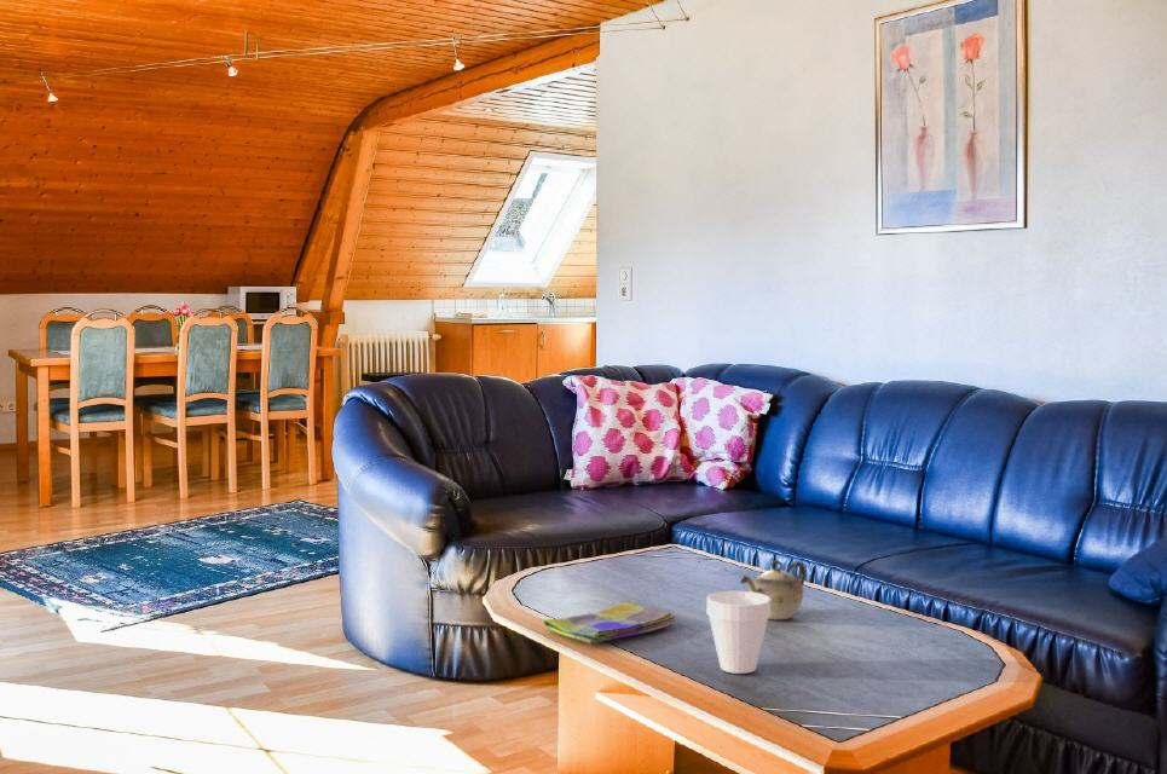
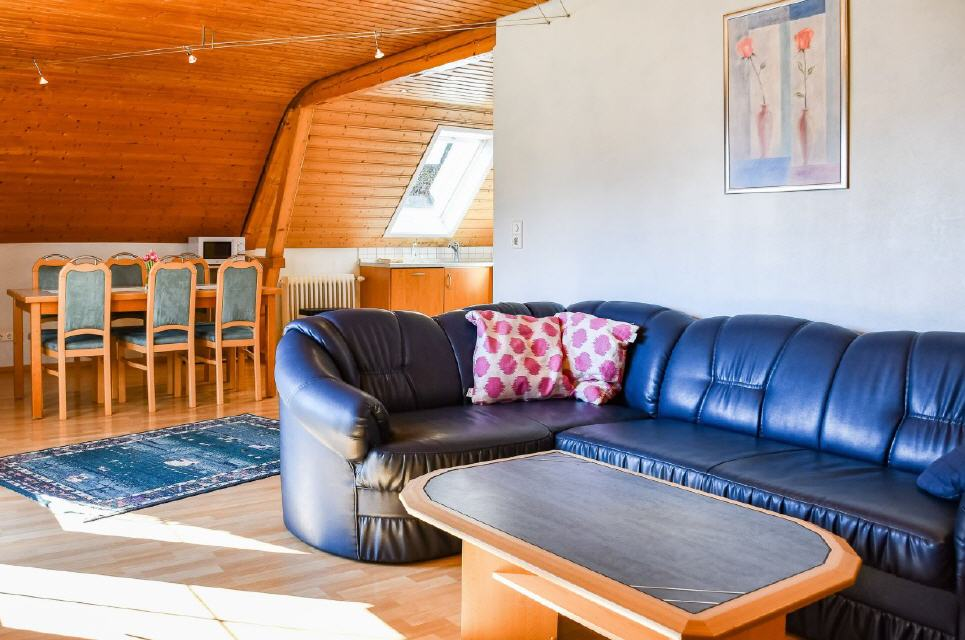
- teapot [739,559,807,620]
- cup [705,590,770,675]
- dish towel [542,602,677,645]
